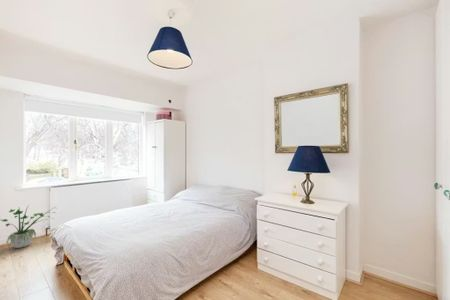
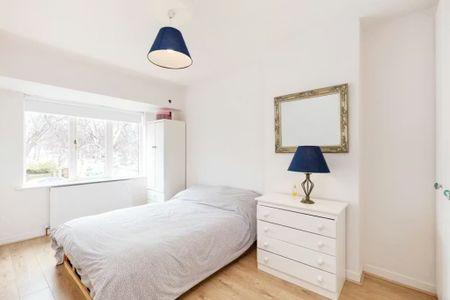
- potted plant [0,206,57,249]
